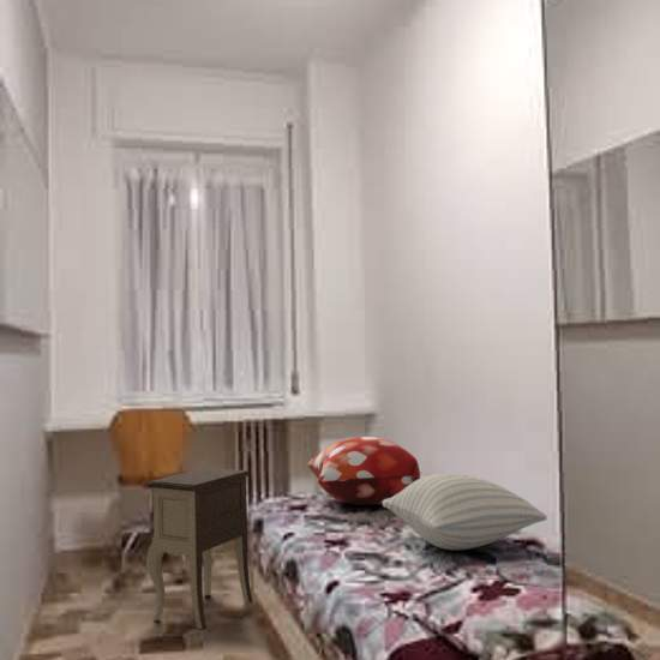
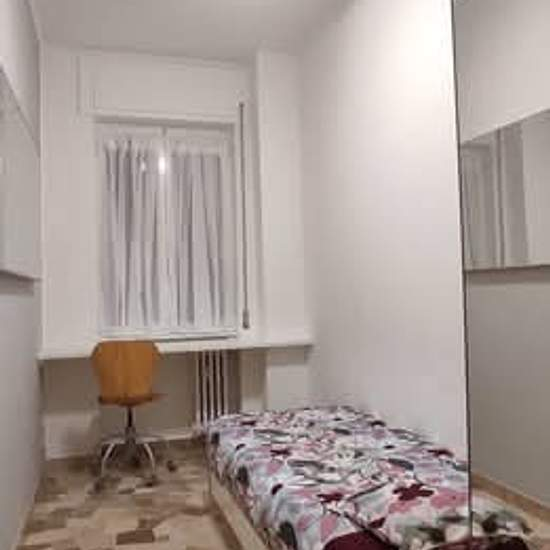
- decorative pillow [307,436,421,506]
- pillow [382,473,548,551]
- nightstand [145,467,253,630]
